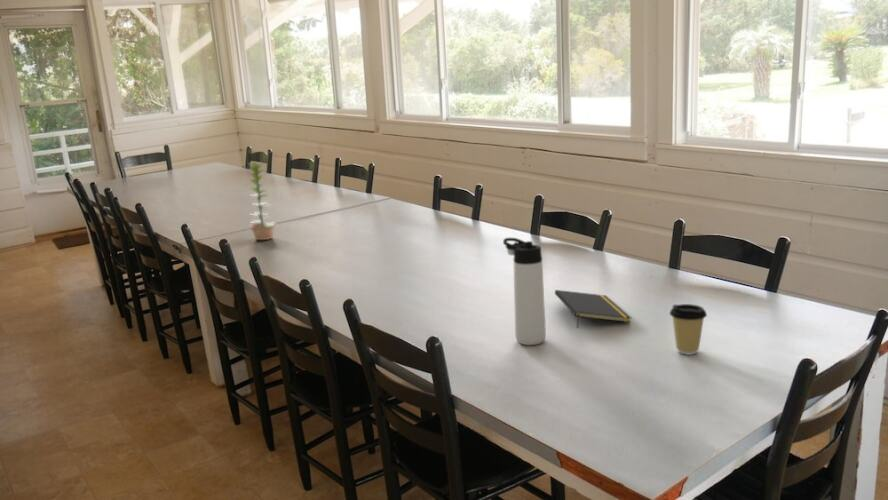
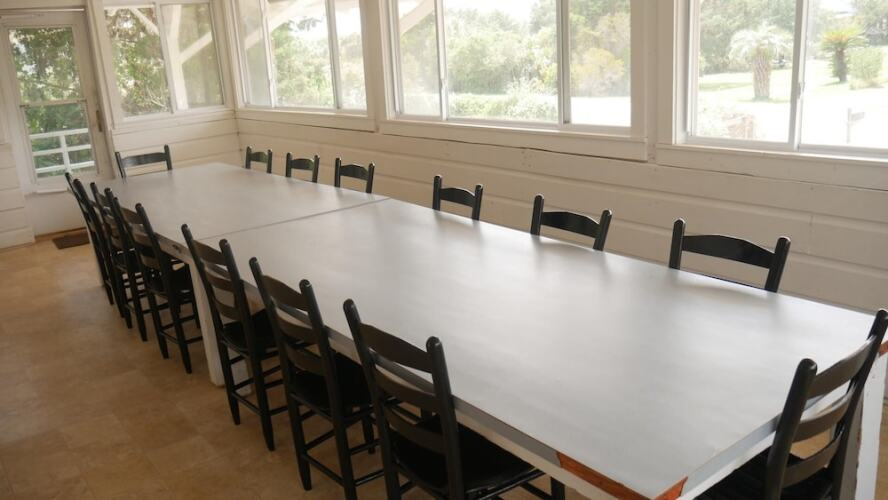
- thermos bottle [502,237,547,346]
- notepad [554,289,632,329]
- plant [248,161,277,241]
- coffee cup [669,303,708,356]
